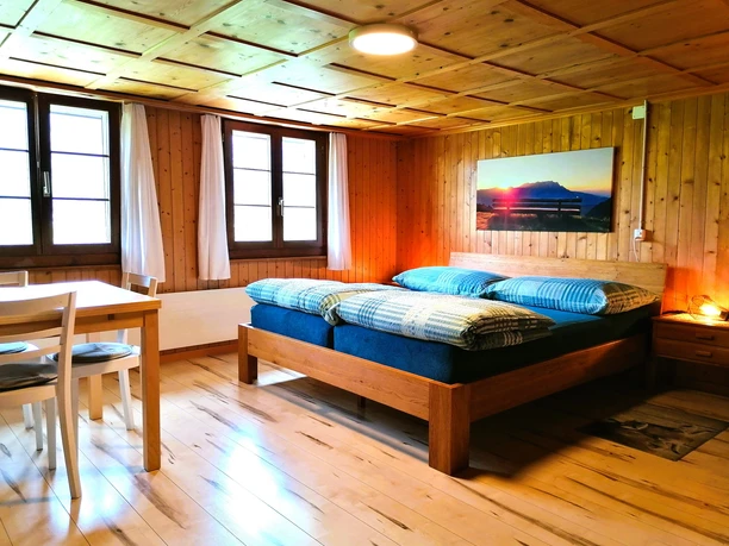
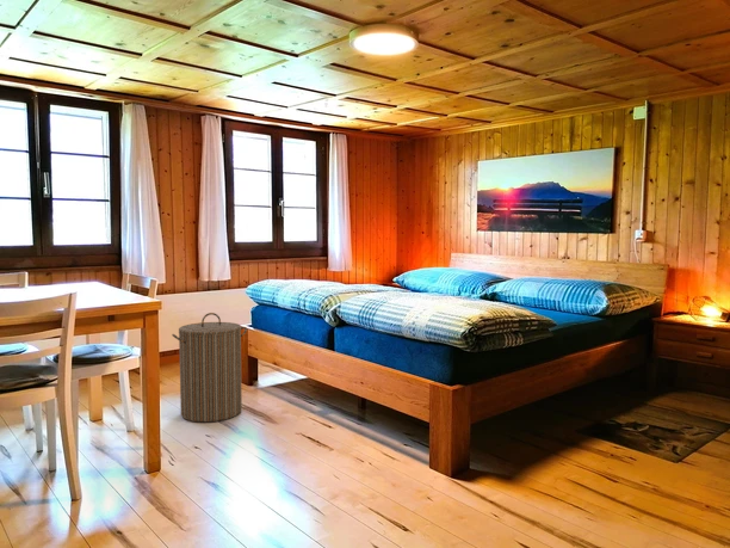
+ laundry hamper [172,312,248,423]
